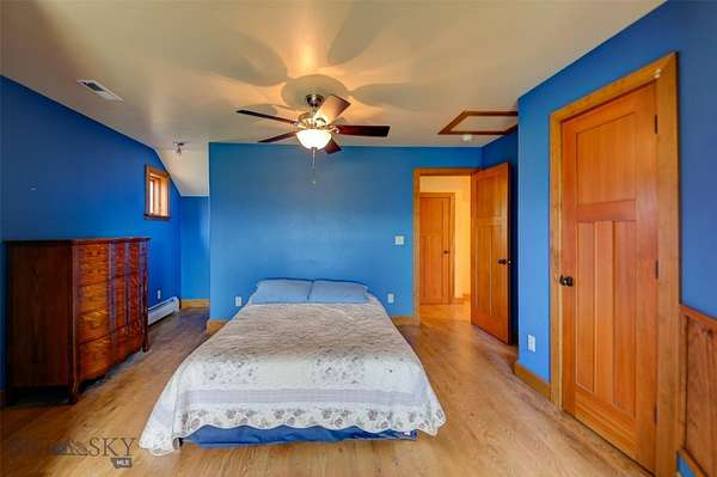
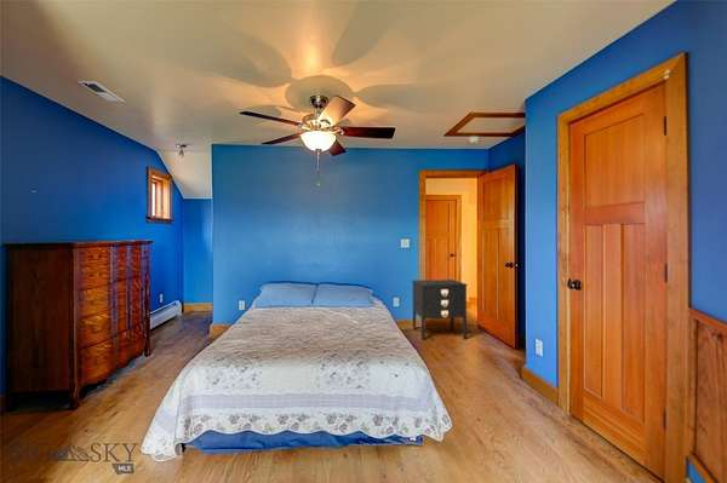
+ nightstand [411,278,468,341]
